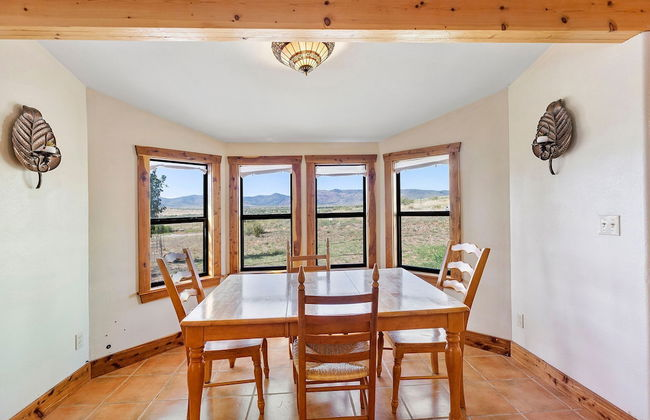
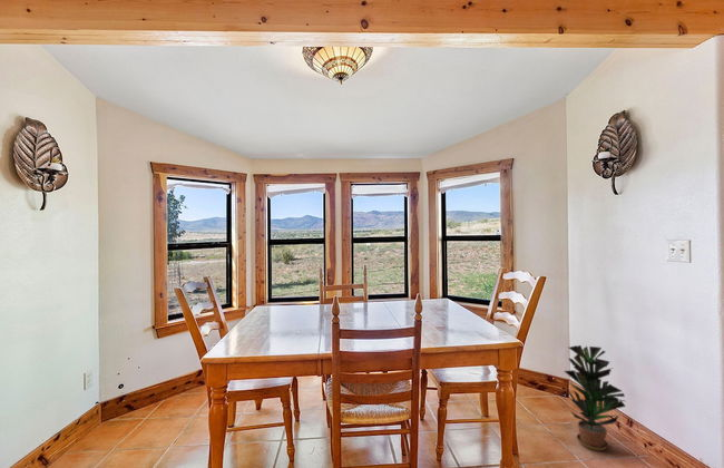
+ potted plant [557,344,627,451]
